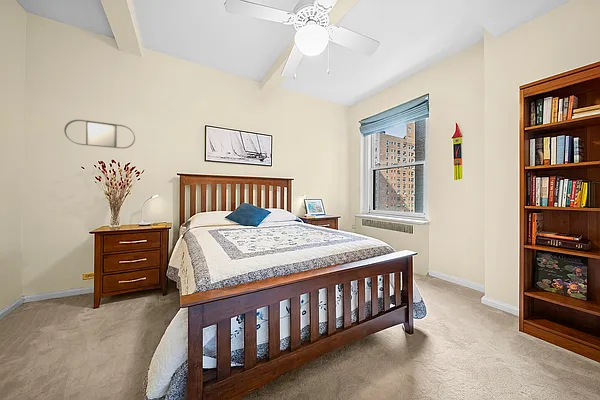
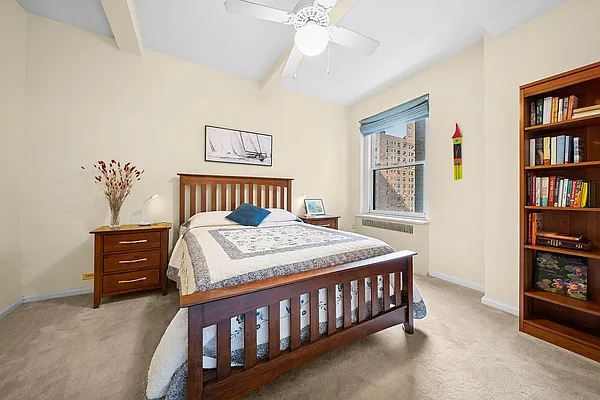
- home mirror [63,119,136,150]
